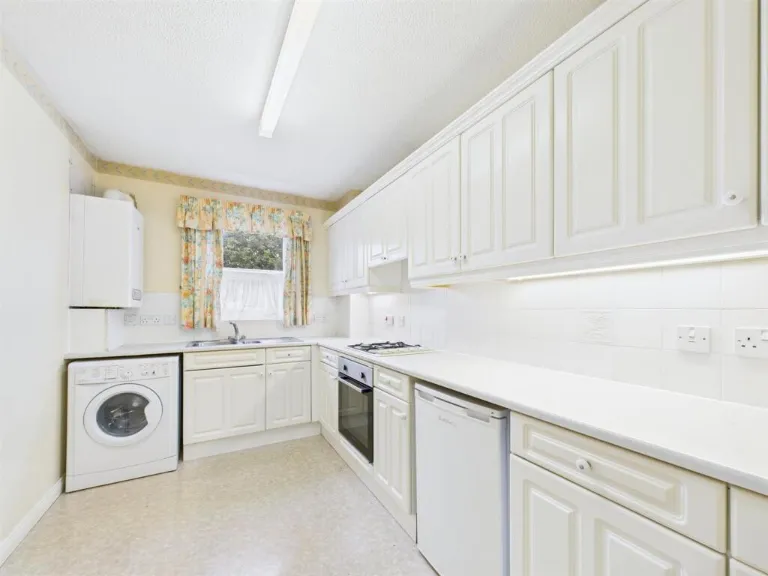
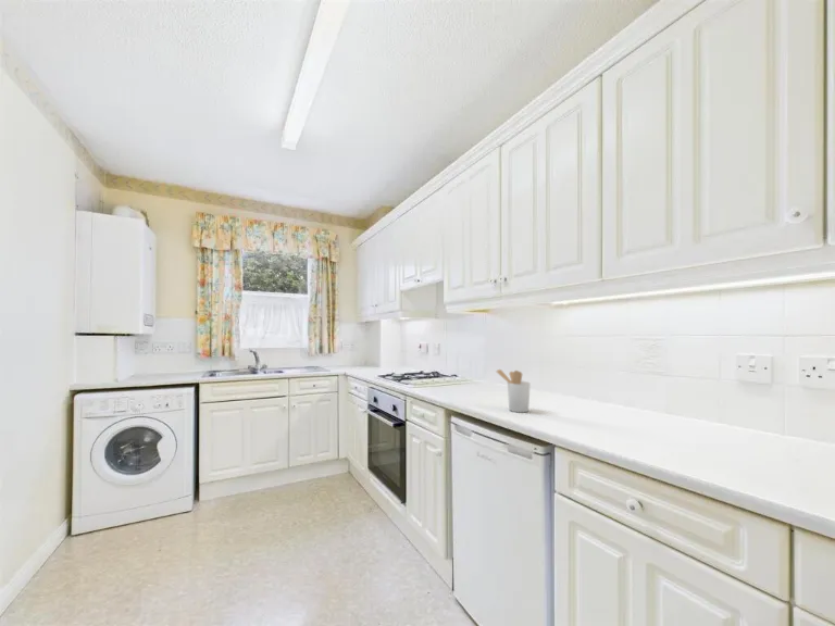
+ utensil holder [495,368,532,414]
